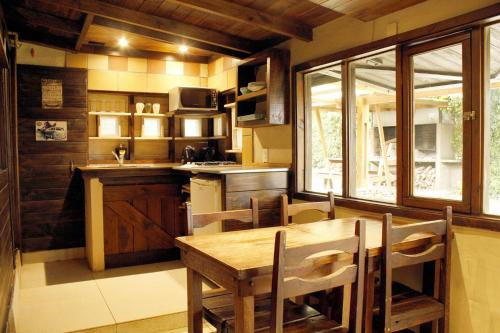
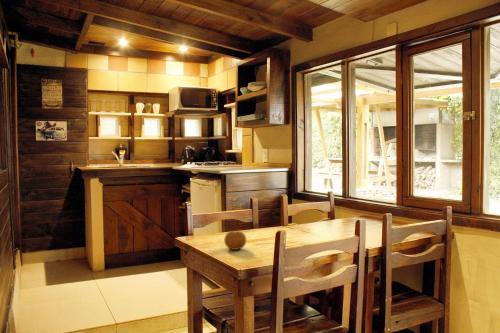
+ fruit [223,230,248,251]
